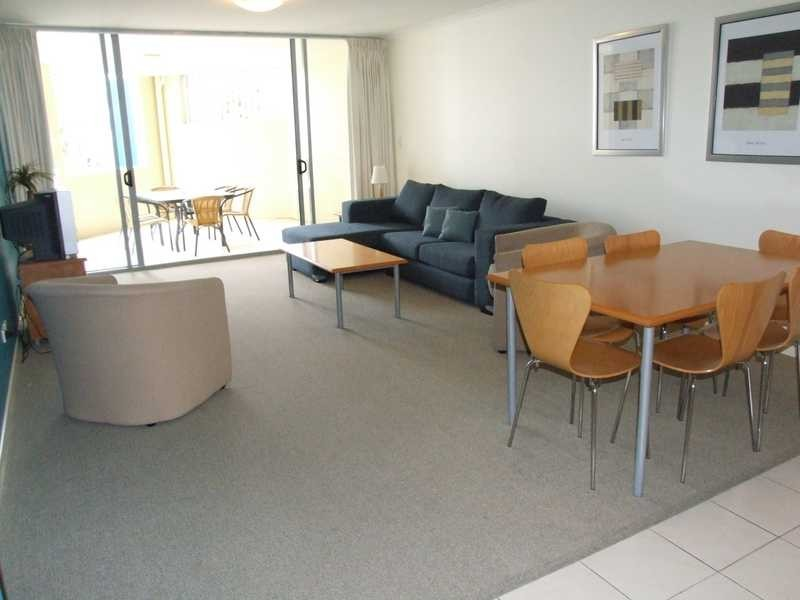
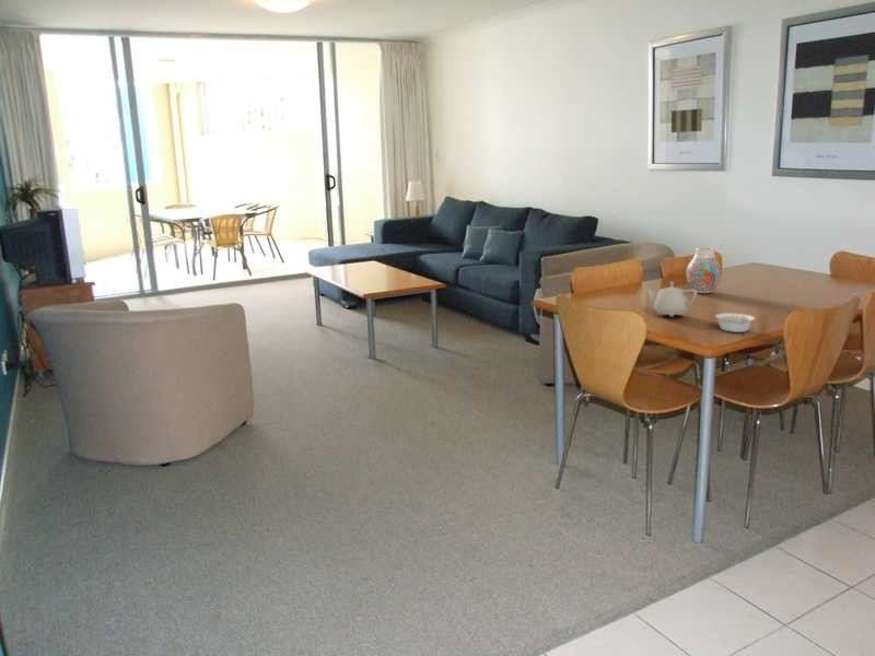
+ legume [714,313,756,333]
+ teapot [644,280,698,318]
+ vase [686,246,723,294]
